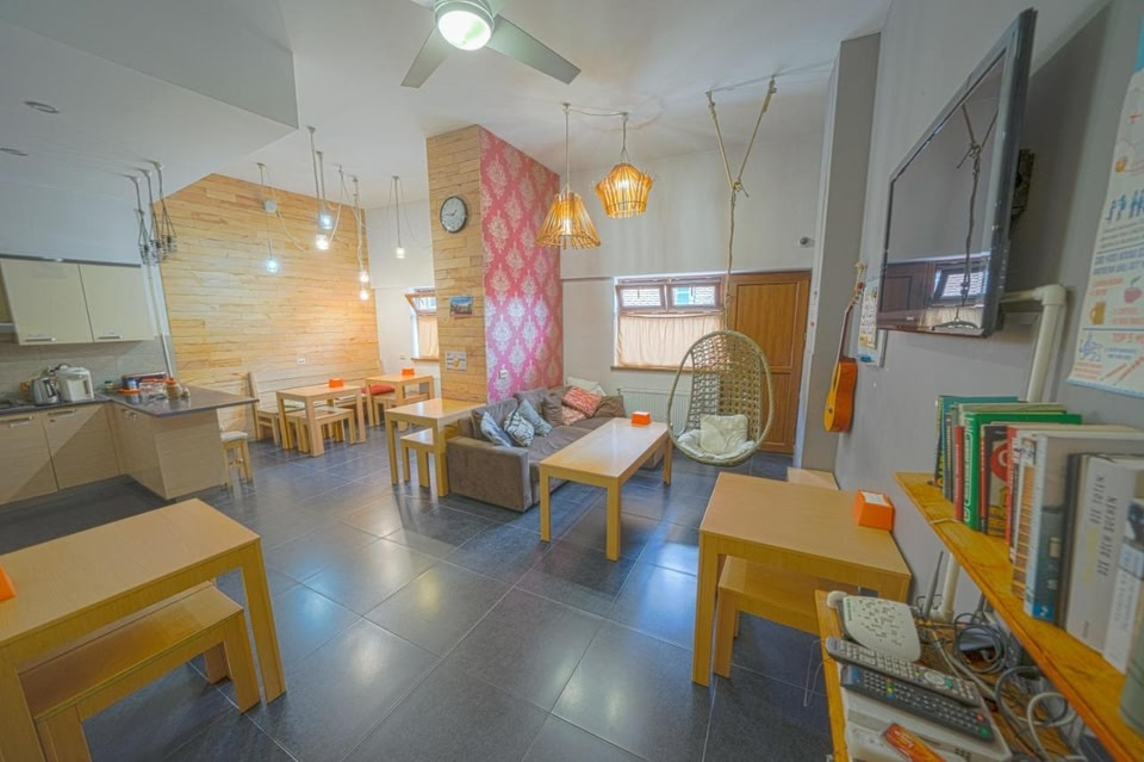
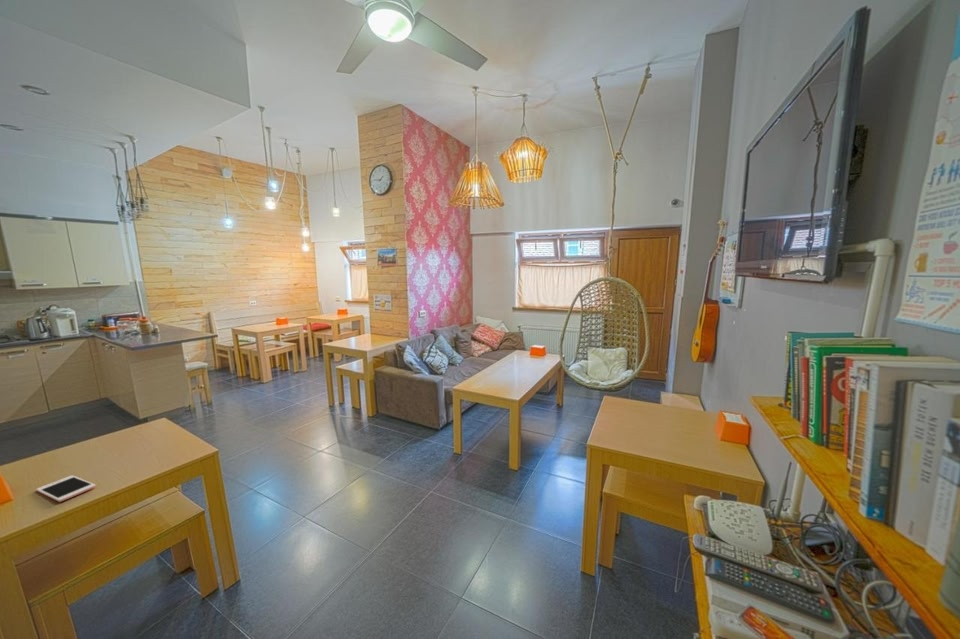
+ cell phone [35,474,97,503]
